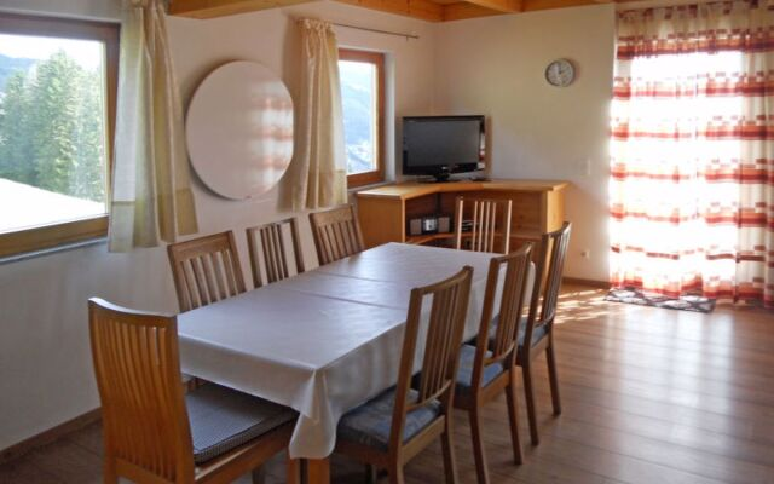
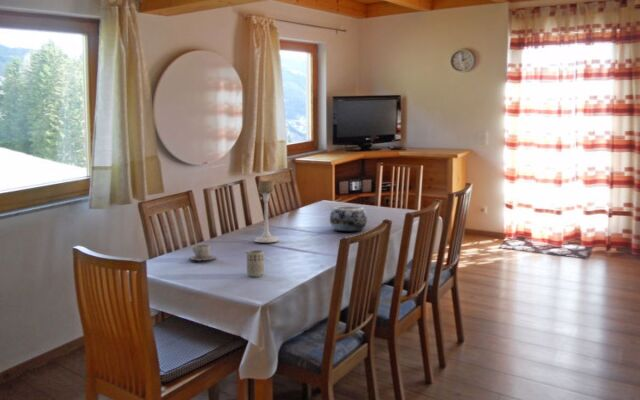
+ decorative bowl [329,205,368,232]
+ cup [188,244,217,262]
+ candle holder [253,180,280,243]
+ cup [246,249,265,278]
